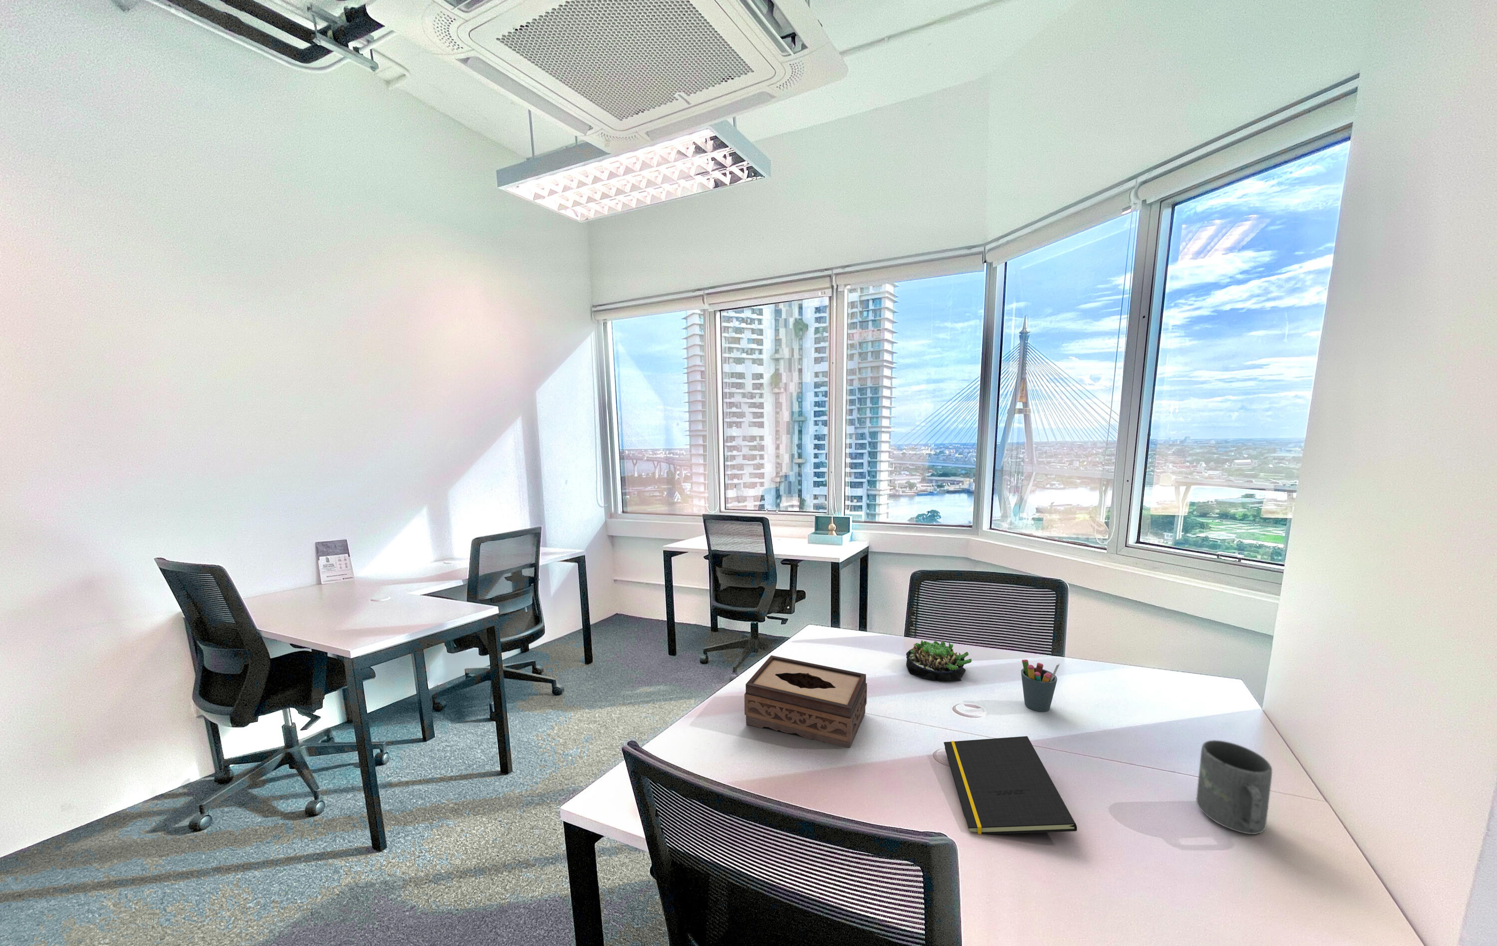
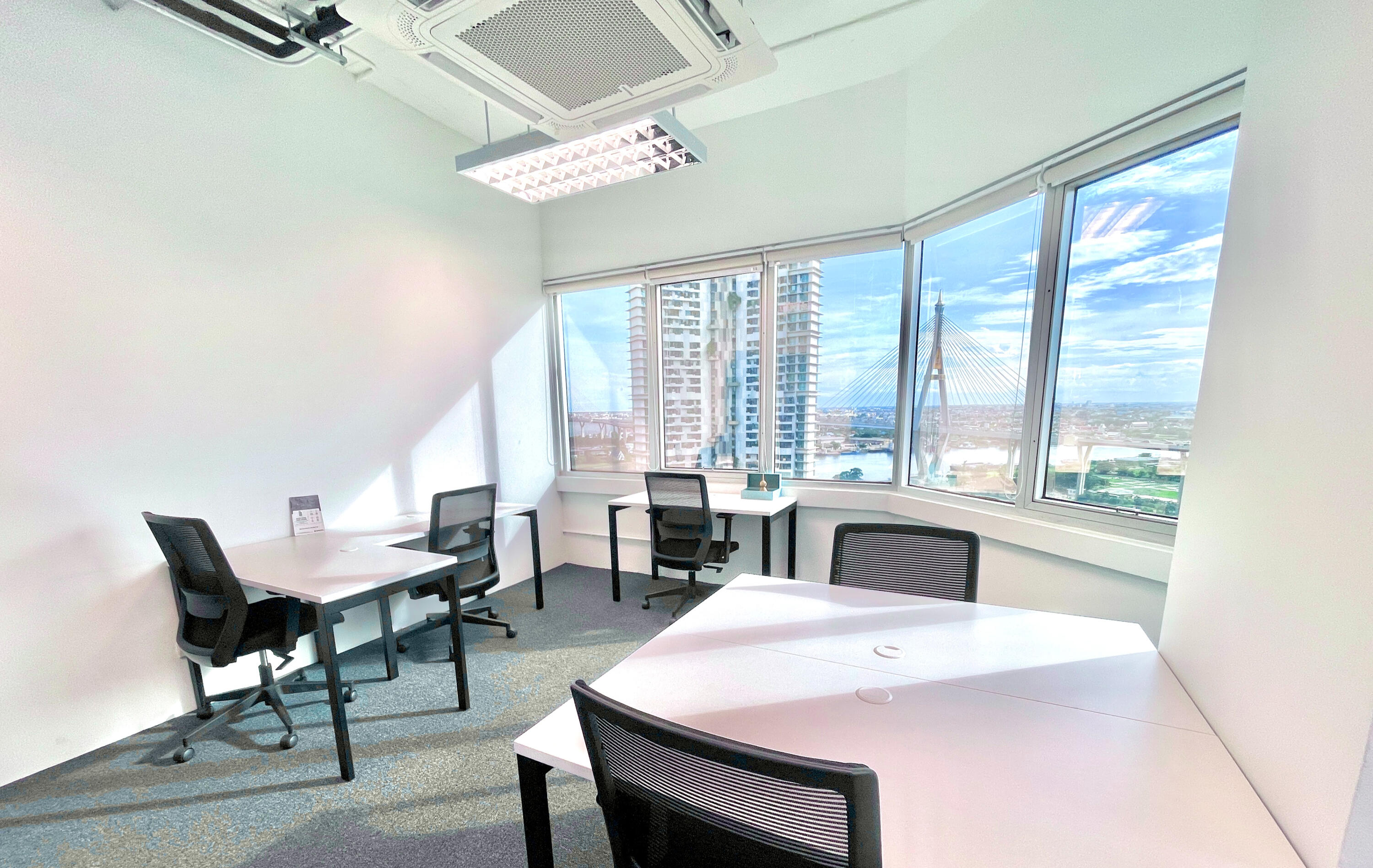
- mug [1196,740,1272,835]
- pen holder [1021,658,1061,712]
- succulent plant [906,640,973,681]
- notepad [943,736,1077,835]
- tissue box [744,655,868,749]
